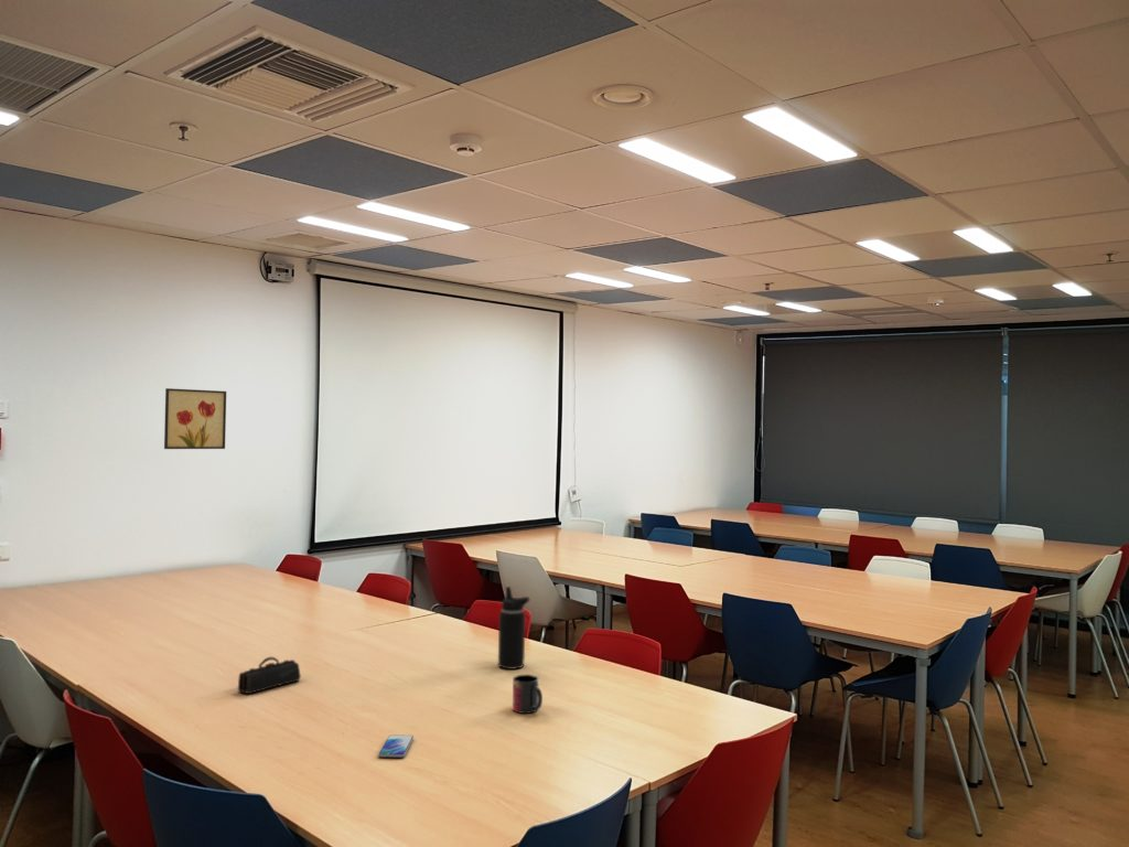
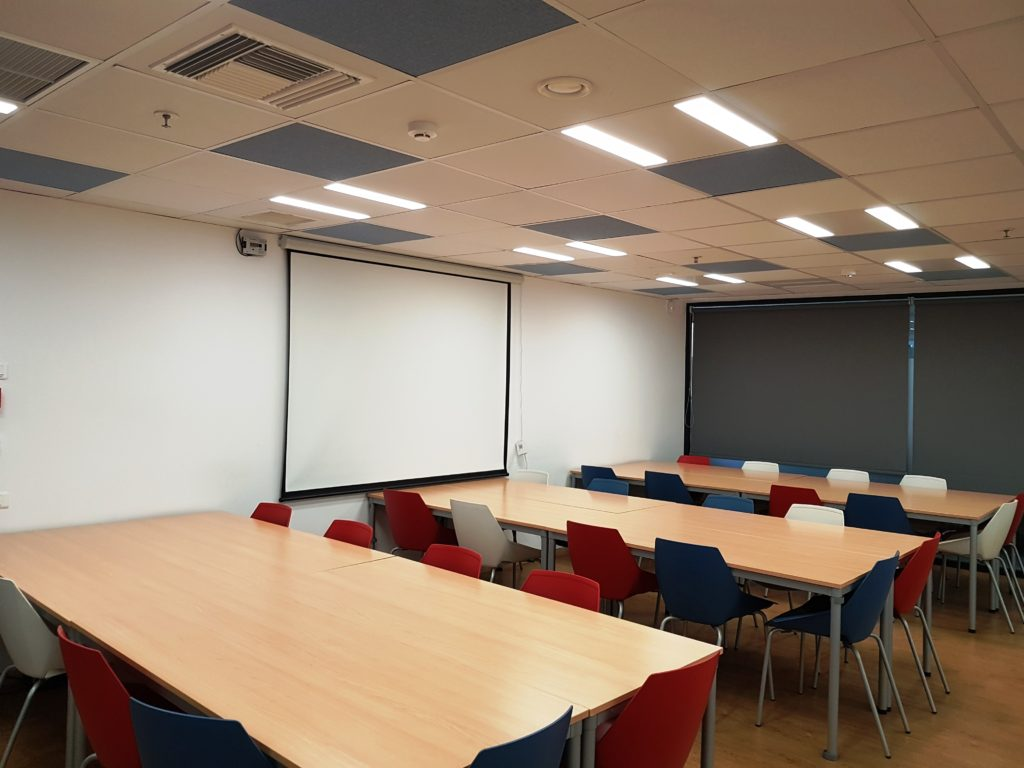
- wall art [163,387,227,450]
- water bottle [497,586,531,671]
- mug [512,674,544,715]
- pencil case [237,656,302,695]
- smartphone [377,735,415,759]
